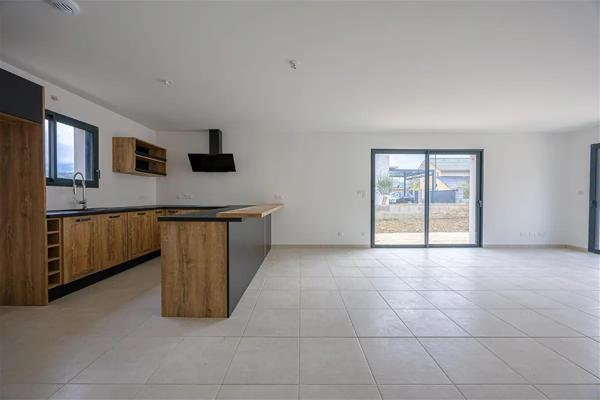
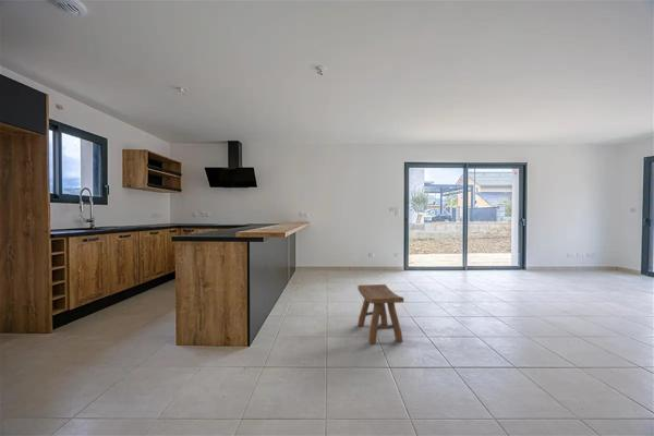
+ stool [356,283,404,346]
